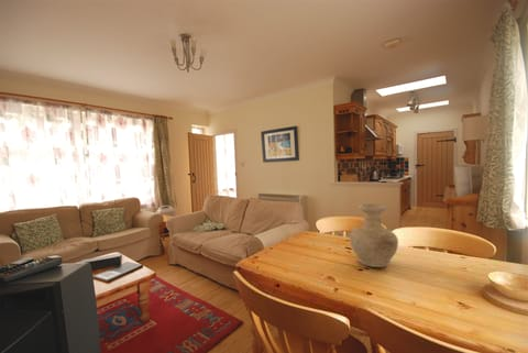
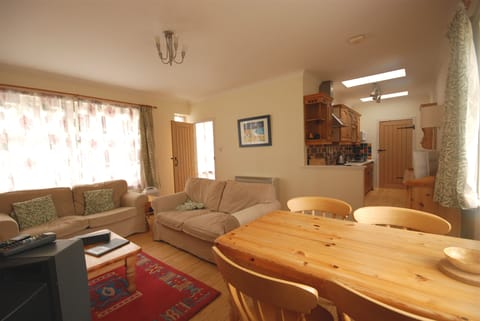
- vase [349,202,399,268]
